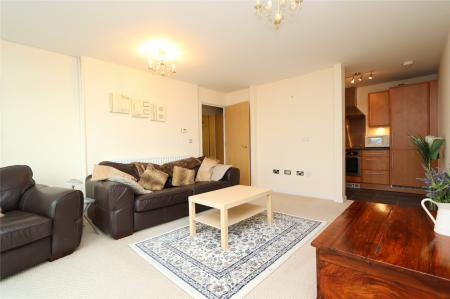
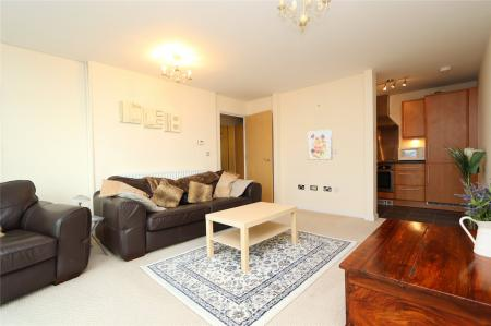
+ wall art [307,129,333,161]
